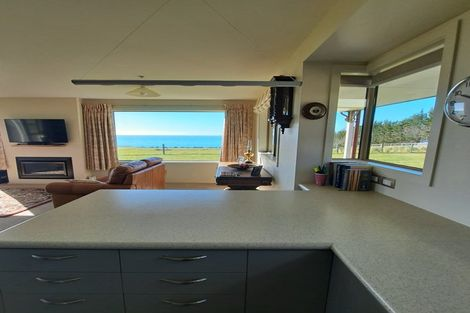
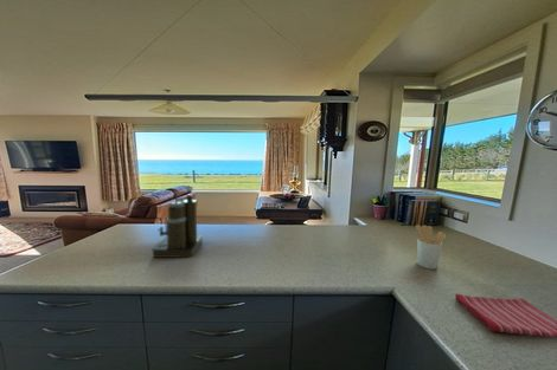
+ utensil holder [415,223,447,271]
+ coffee maker [151,184,204,259]
+ dish towel [454,293,557,338]
